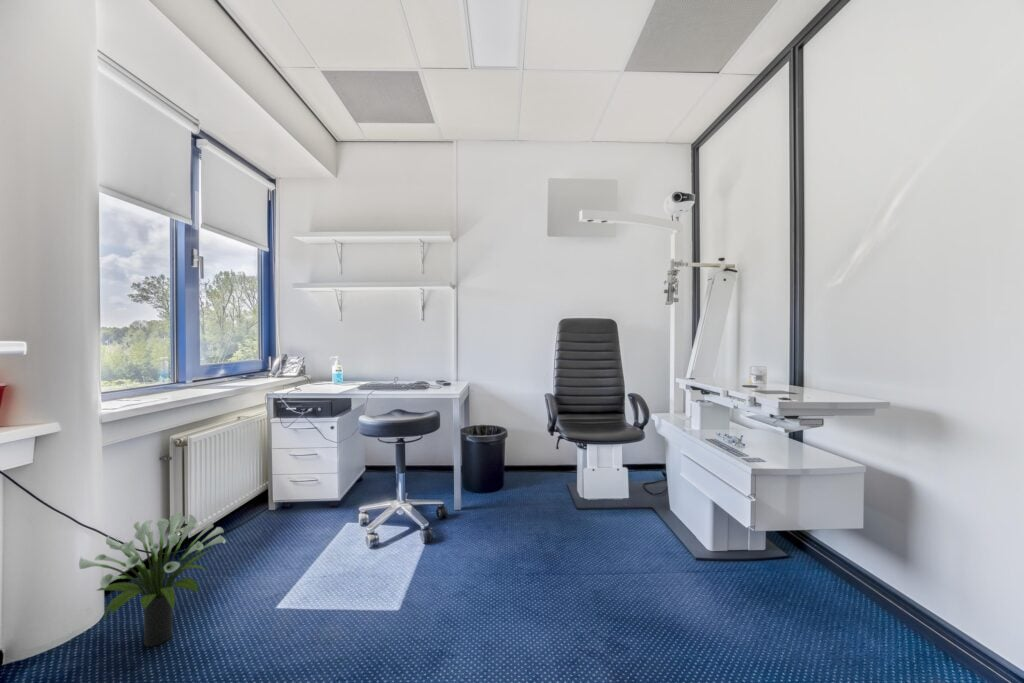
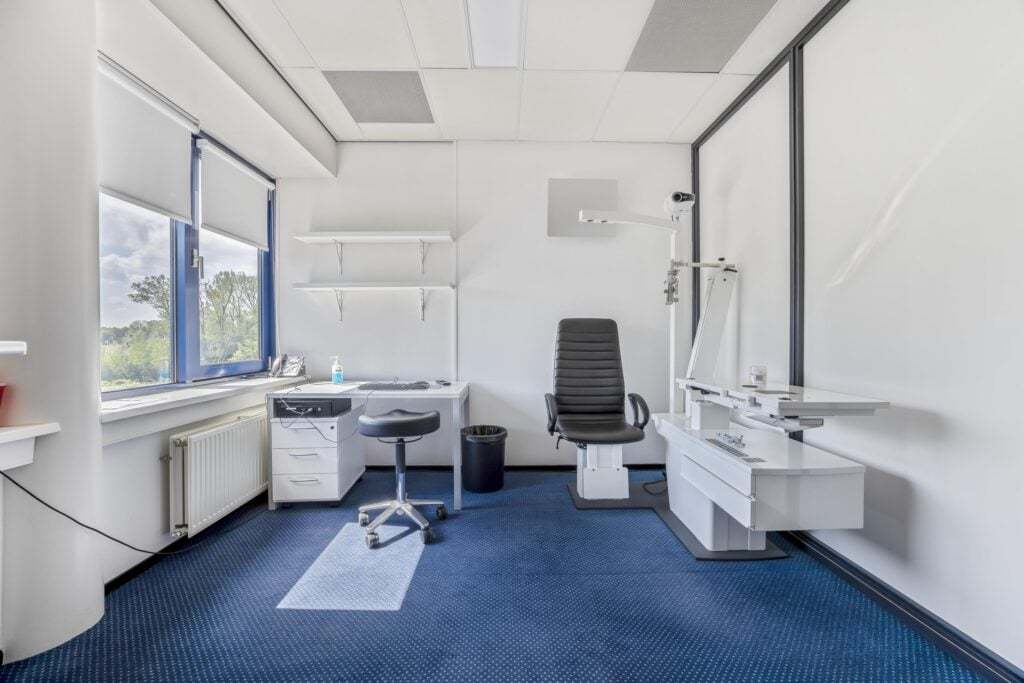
- potted plant [78,512,227,648]
